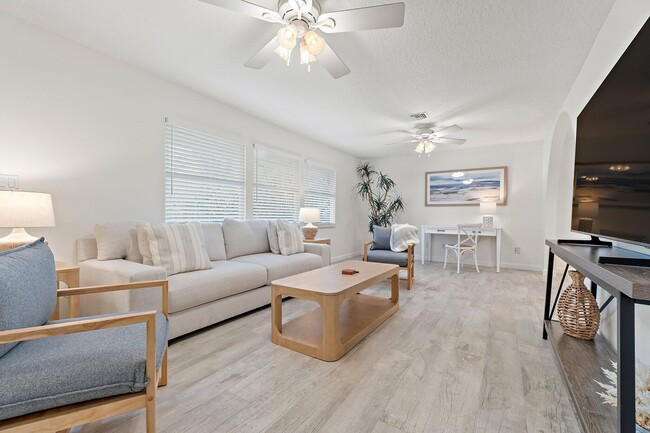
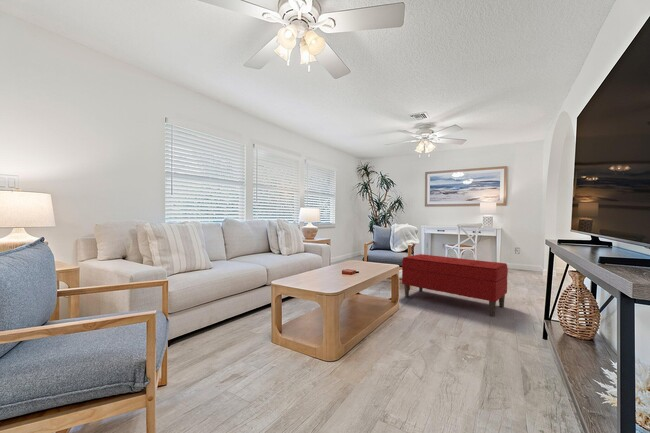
+ bench [401,253,509,317]
